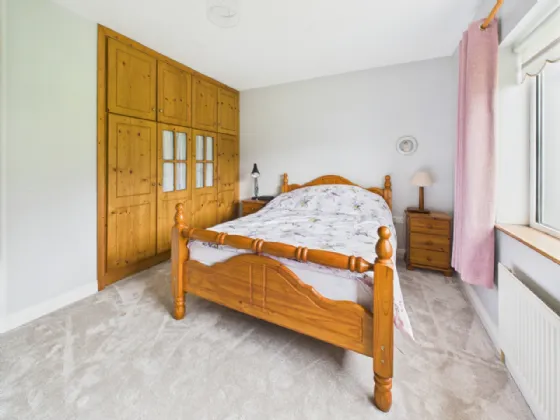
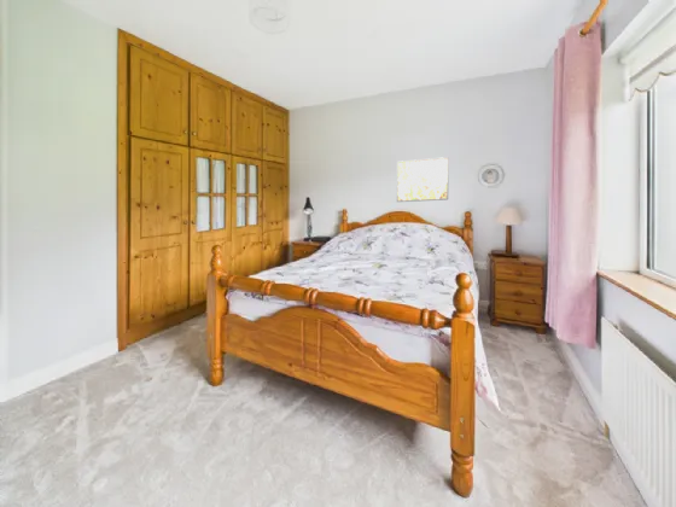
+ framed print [396,156,450,203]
